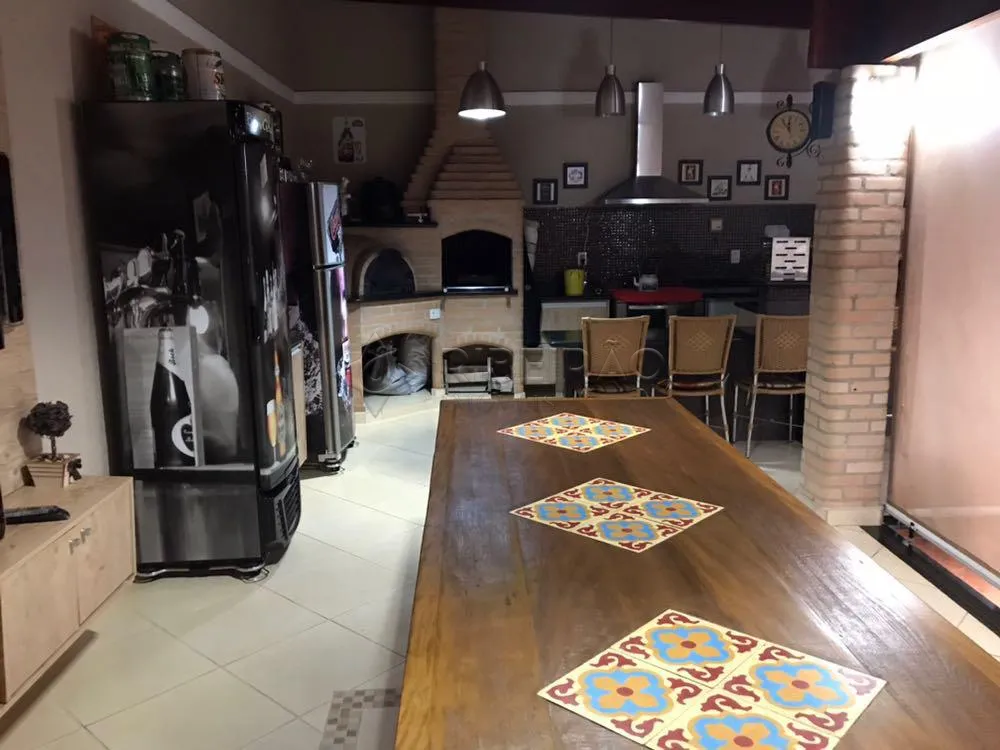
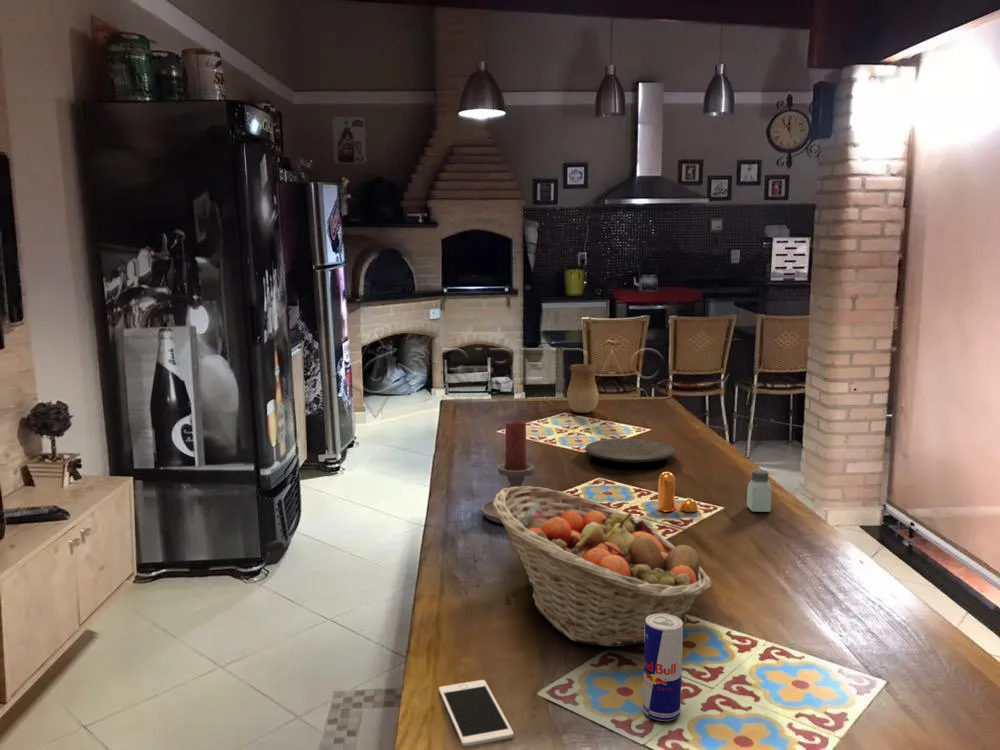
+ cell phone [438,679,515,747]
+ saltshaker [746,469,773,513]
+ pepper shaker [657,471,698,513]
+ fruit basket [492,485,713,648]
+ candle holder [480,420,535,525]
+ ceramic jug [566,363,600,414]
+ beverage can [642,614,684,722]
+ plate [584,438,676,464]
